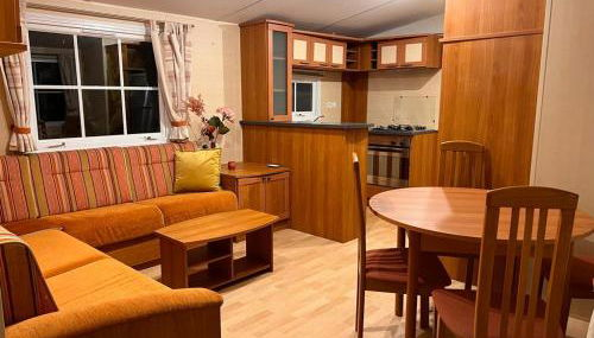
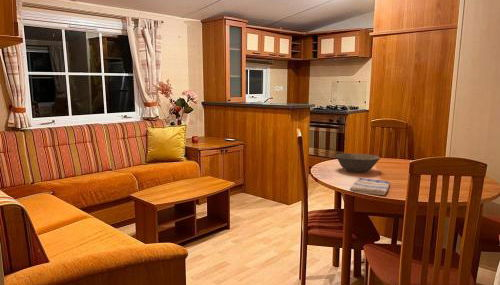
+ bowl [335,152,381,173]
+ dish towel [348,177,391,196]
